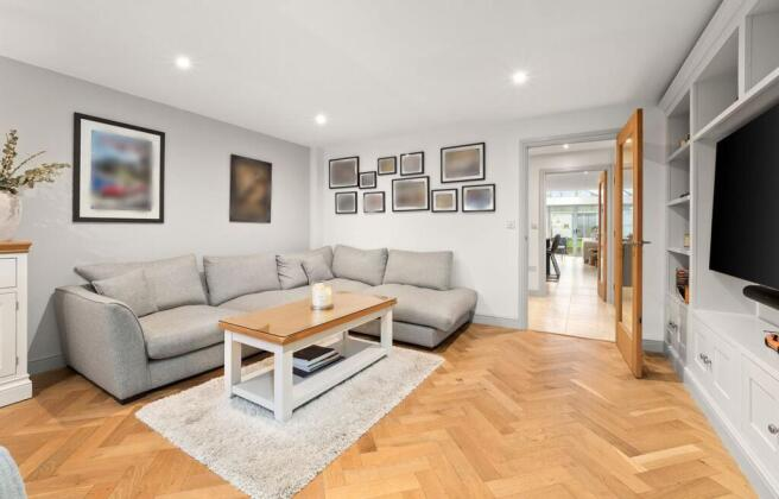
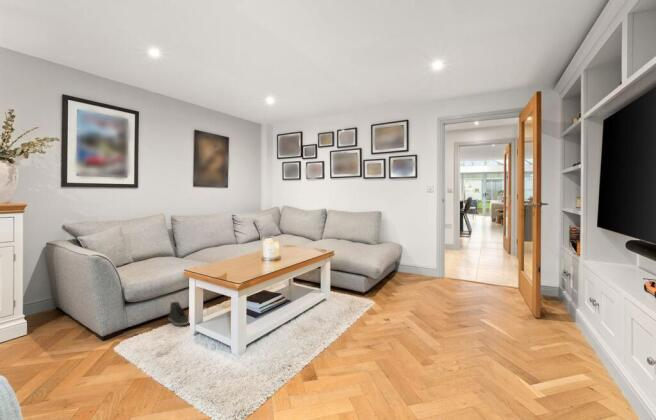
+ sneaker [167,301,190,327]
